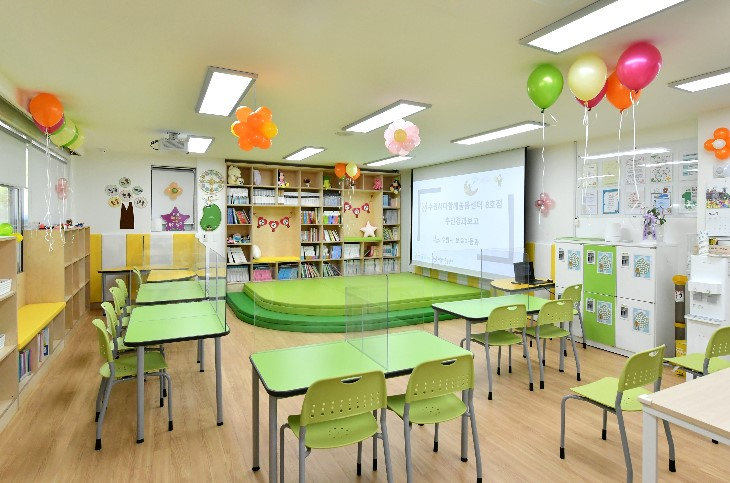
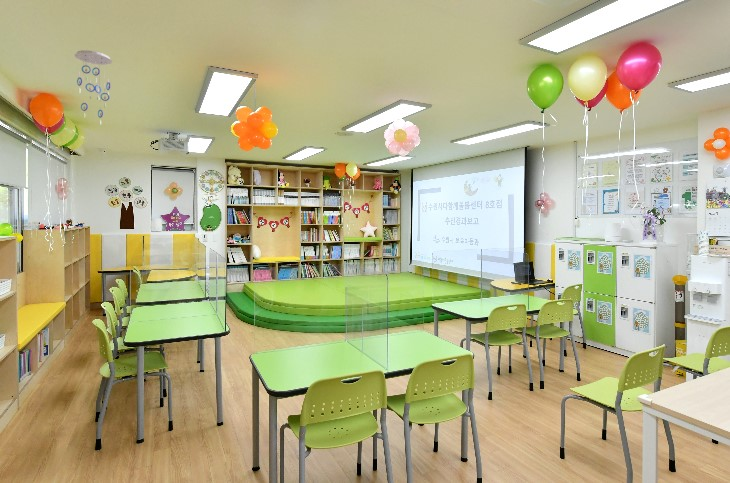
+ ceiling mobile [74,49,113,126]
